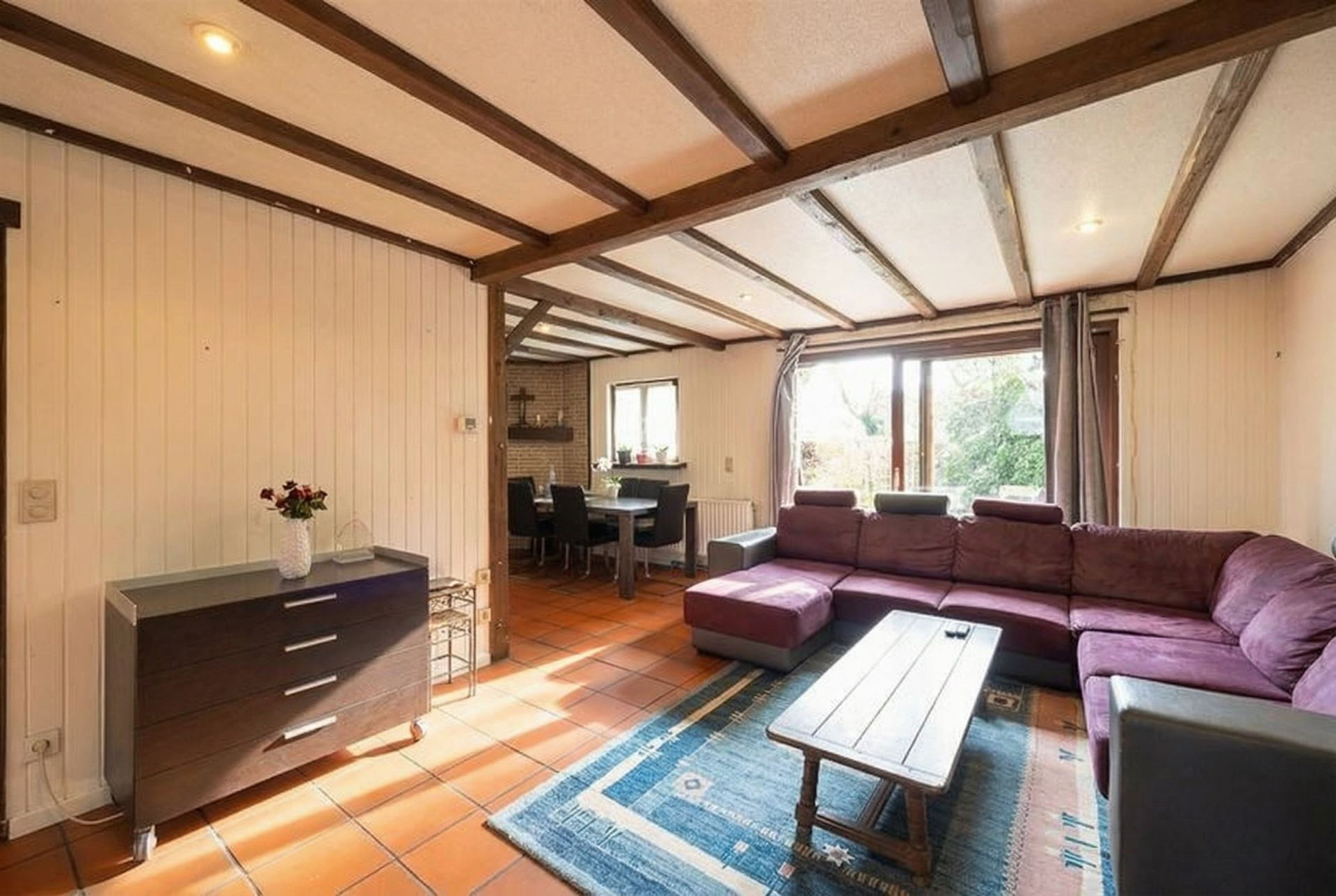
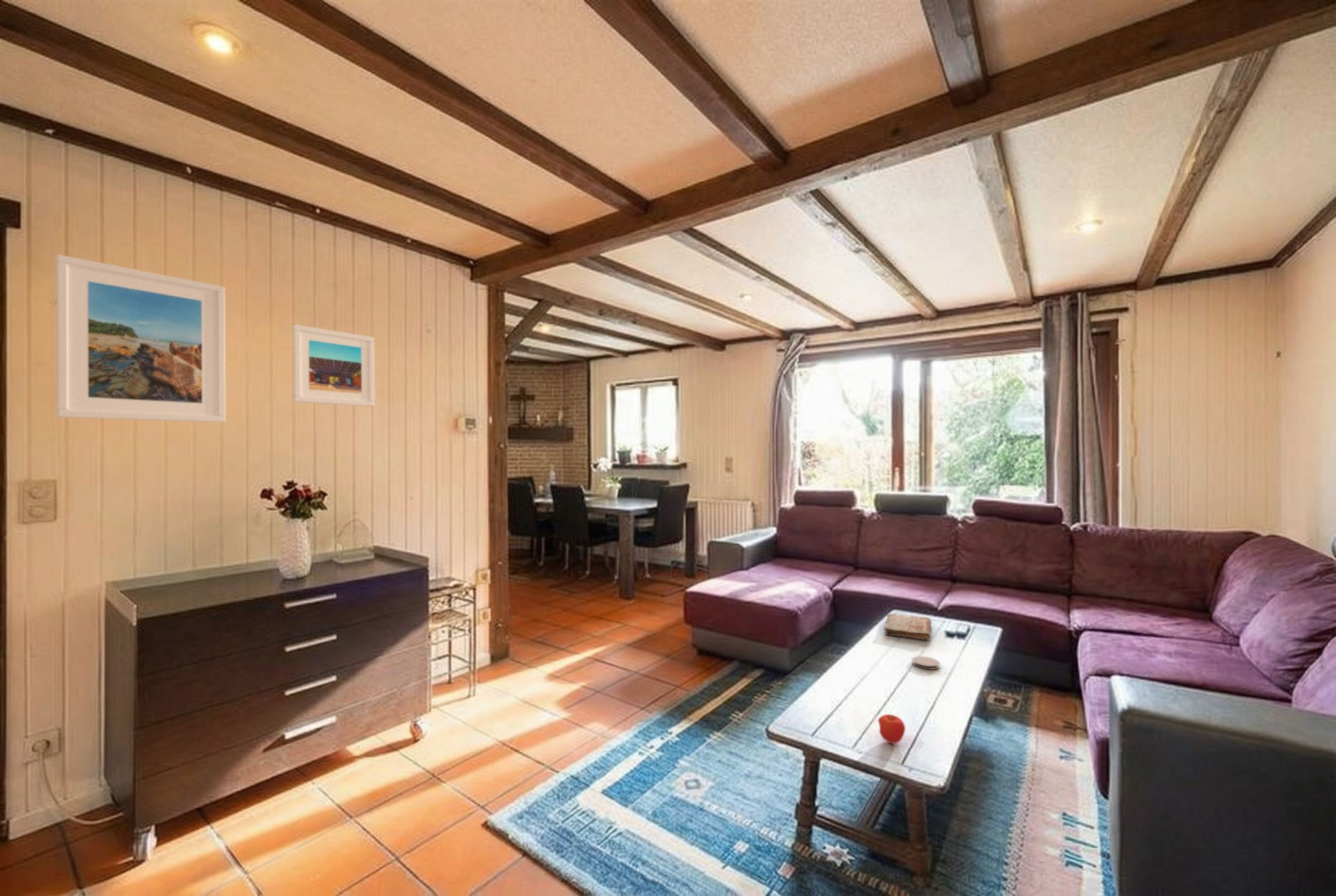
+ book [884,613,932,641]
+ coaster [912,655,940,670]
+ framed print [56,254,226,423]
+ apple [877,714,906,744]
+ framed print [292,323,375,407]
